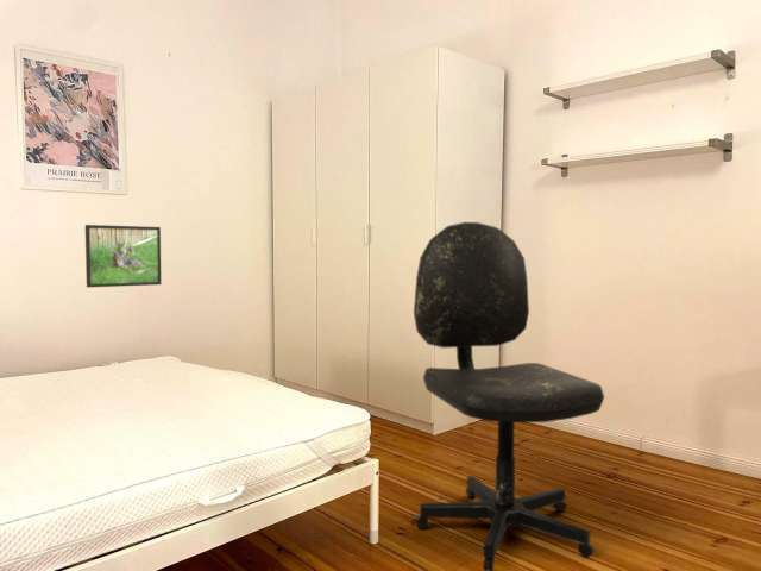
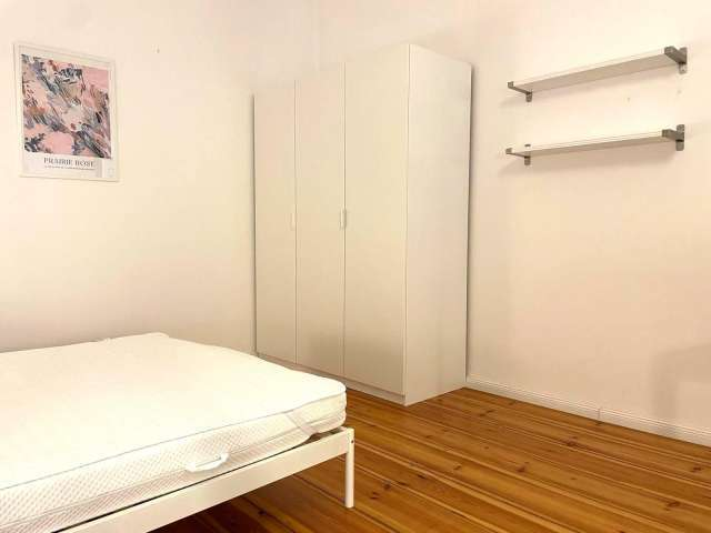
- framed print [84,224,162,288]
- office chair [413,221,605,571]
